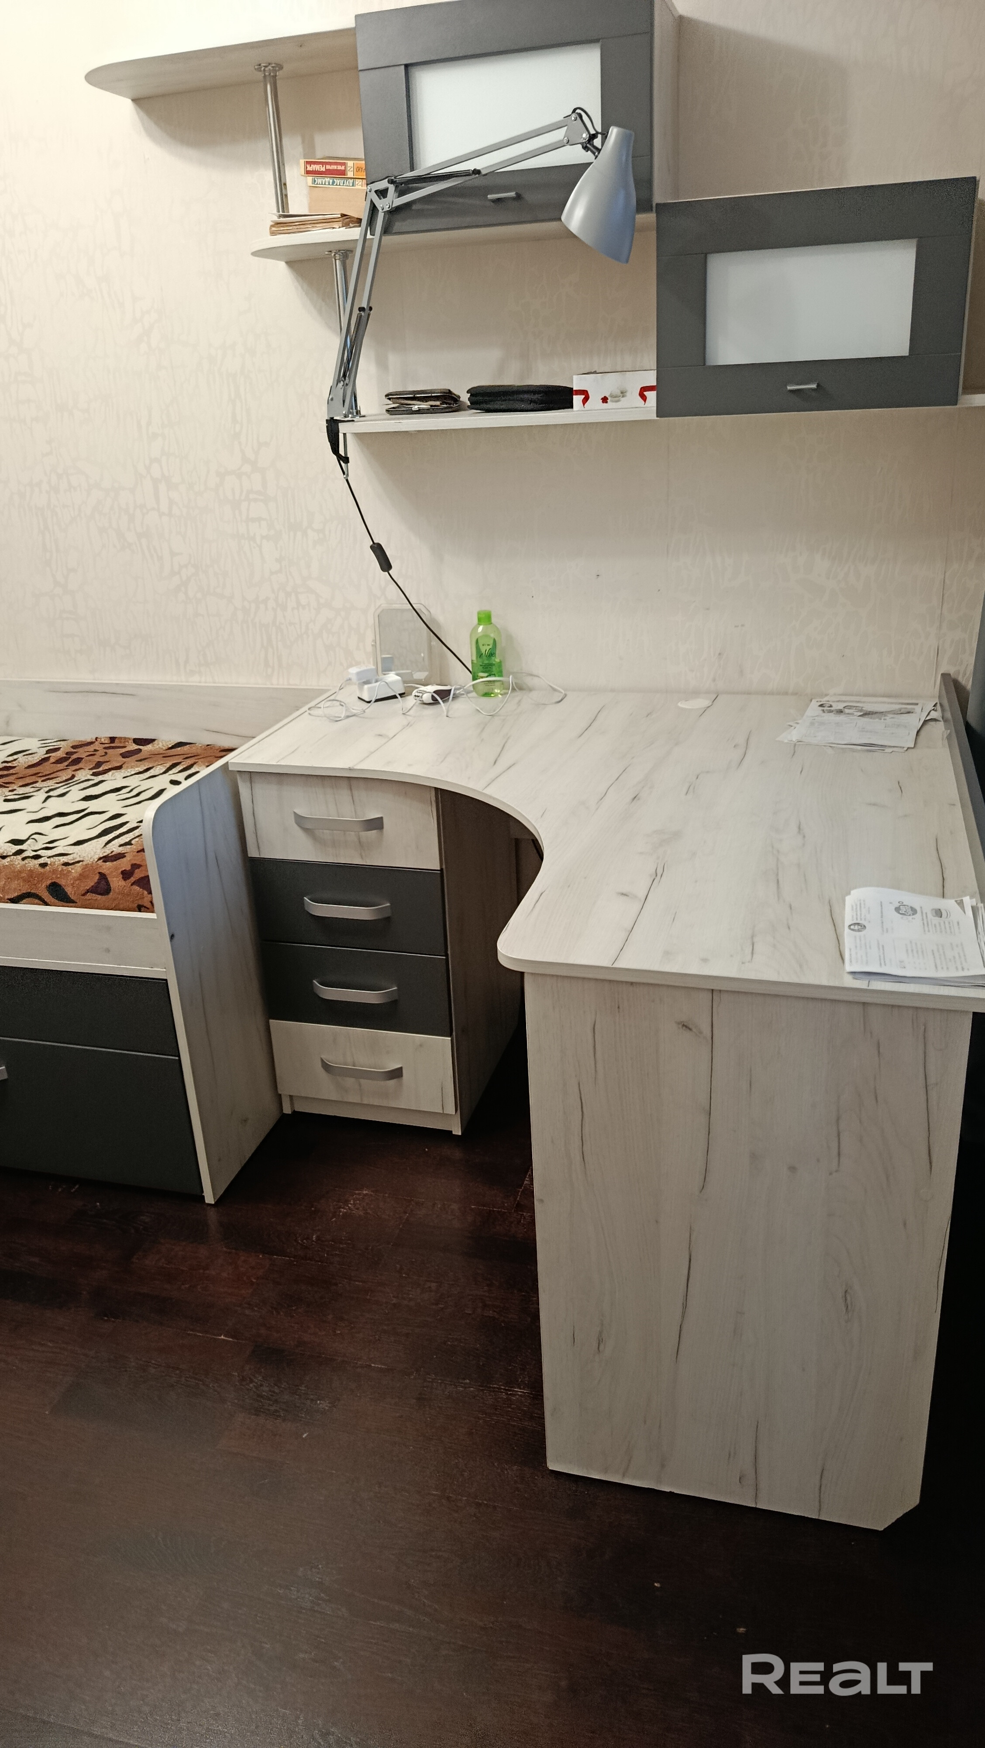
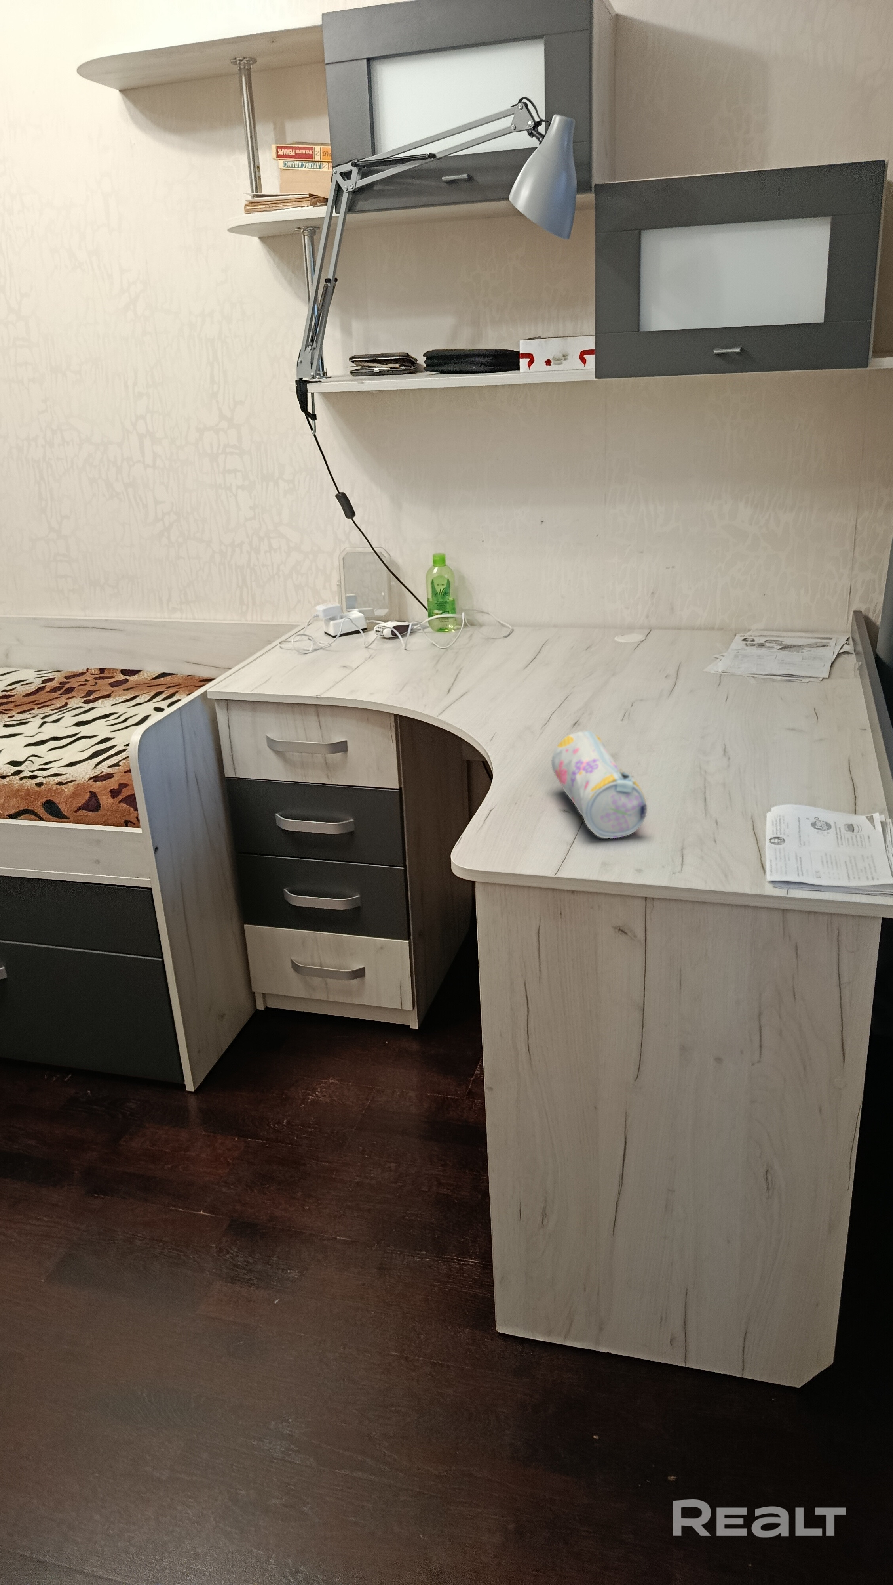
+ pencil case [551,730,647,839]
